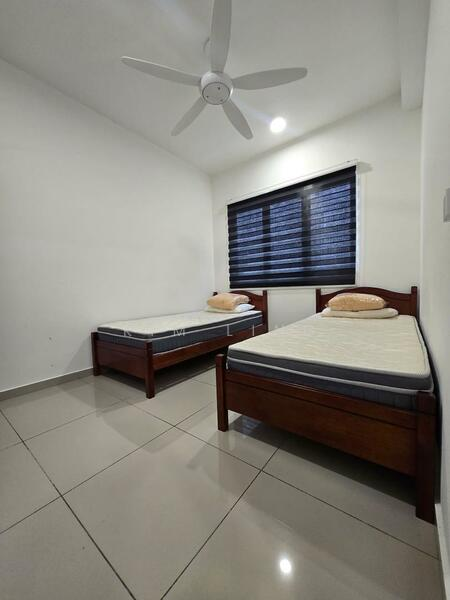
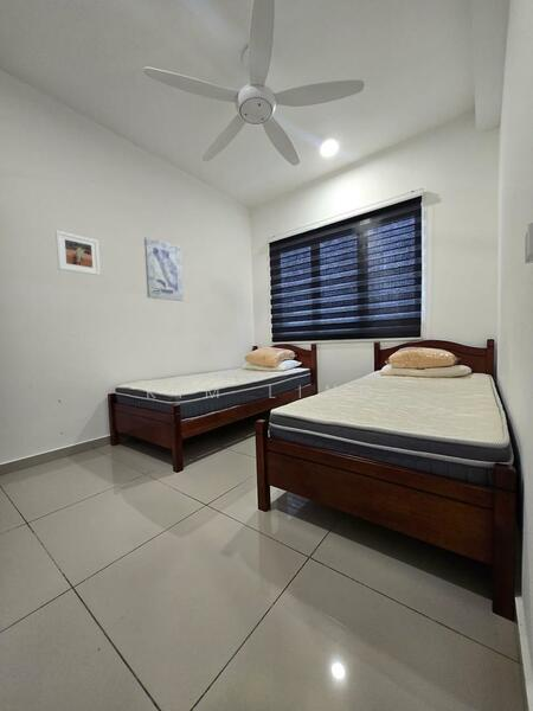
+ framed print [54,230,102,276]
+ wall art [143,236,185,302]
